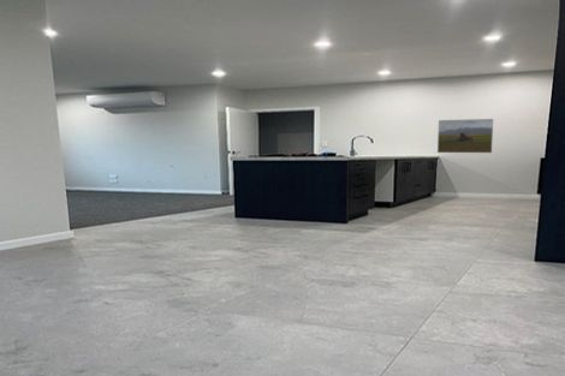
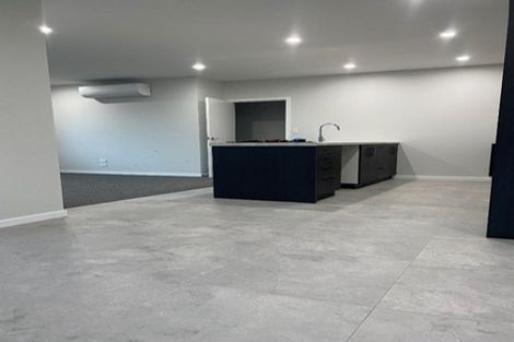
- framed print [436,118,494,154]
